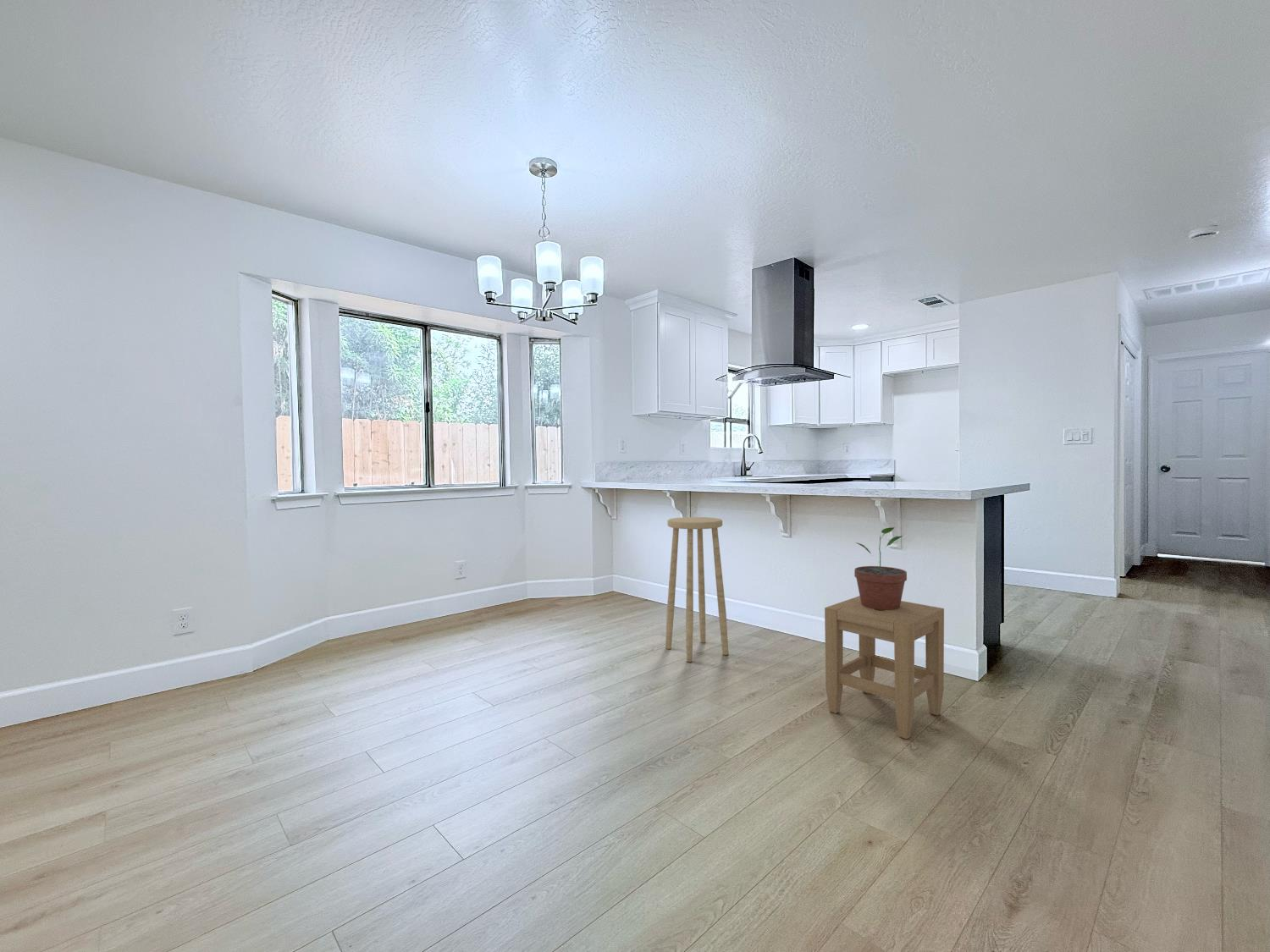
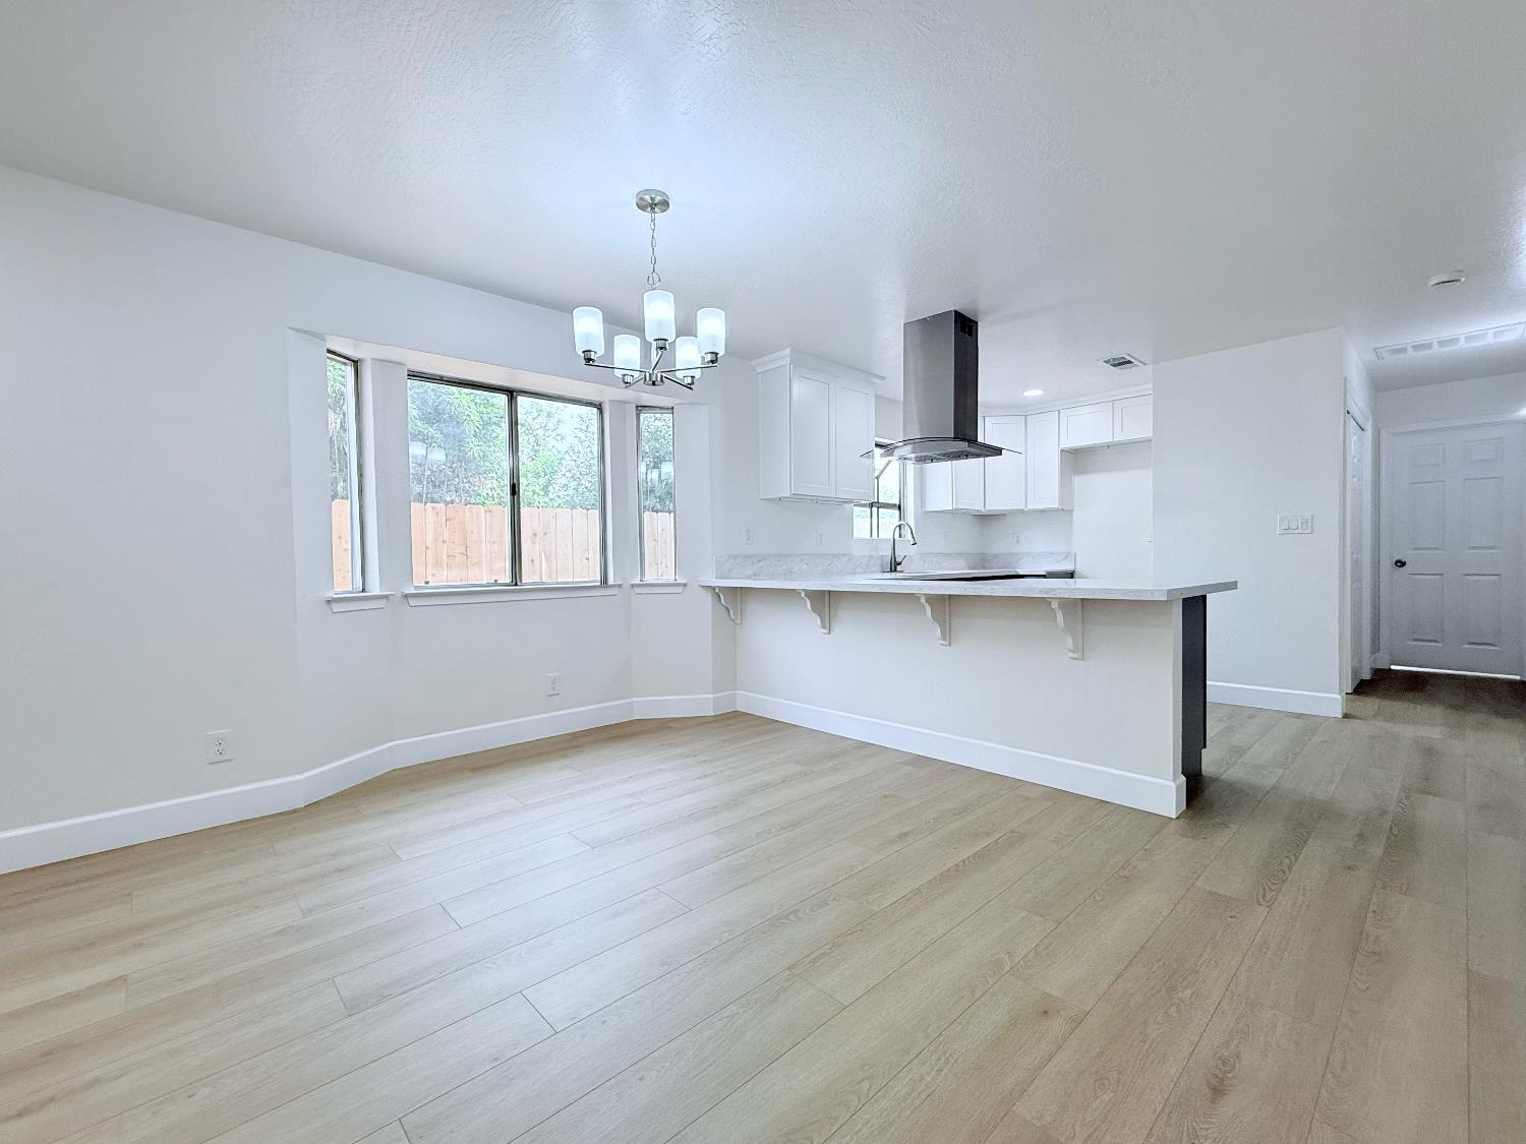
- potted plant [853,526,908,610]
- stool [665,516,729,663]
- stool [824,596,945,740]
